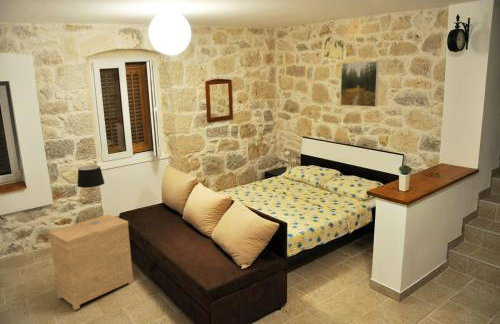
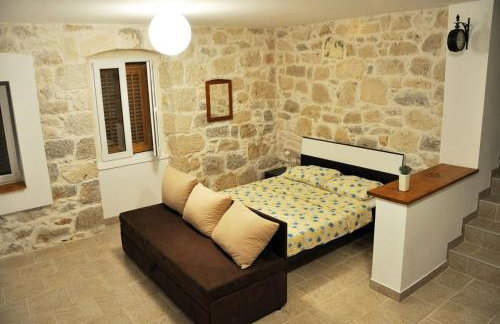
- table lamp [77,165,105,224]
- side table [48,213,134,311]
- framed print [340,60,380,108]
